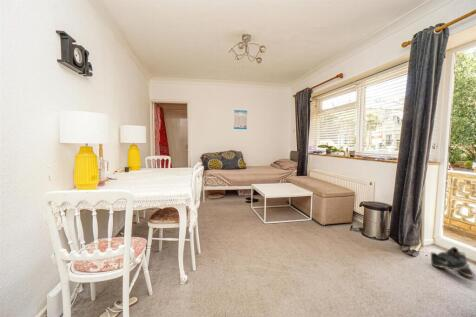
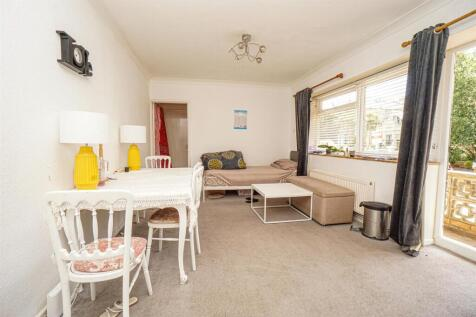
- shoe [430,246,474,278]
